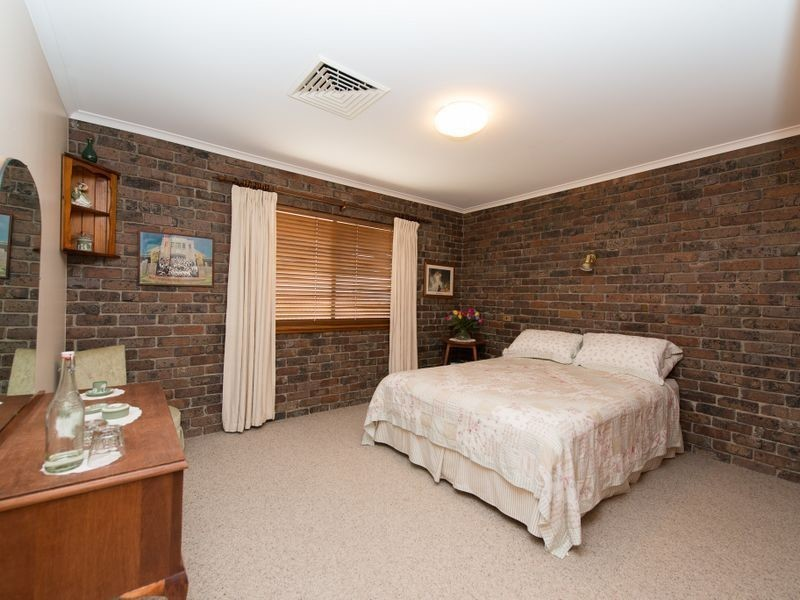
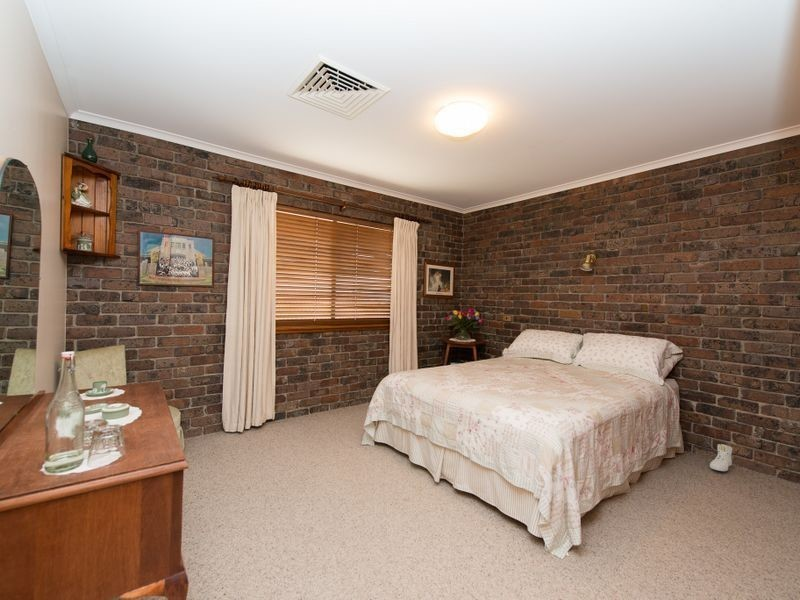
+ sneaker [709,443,733,472]
